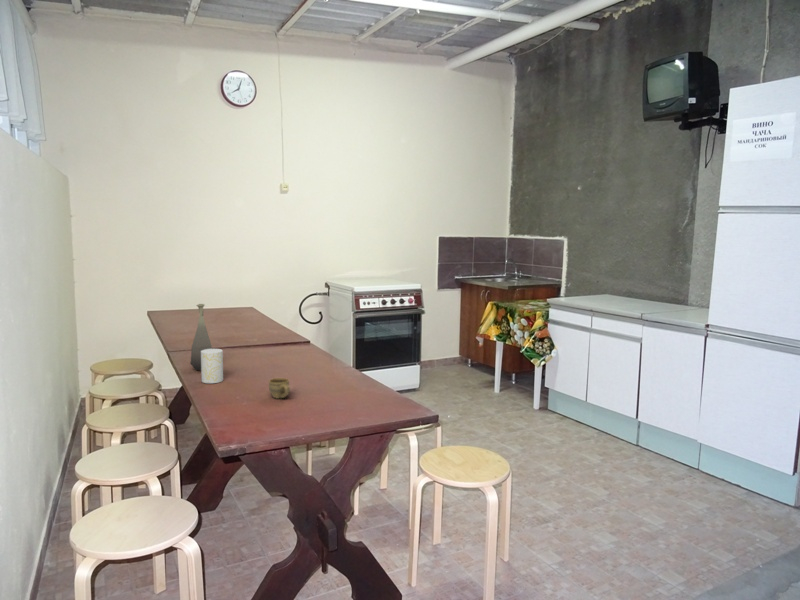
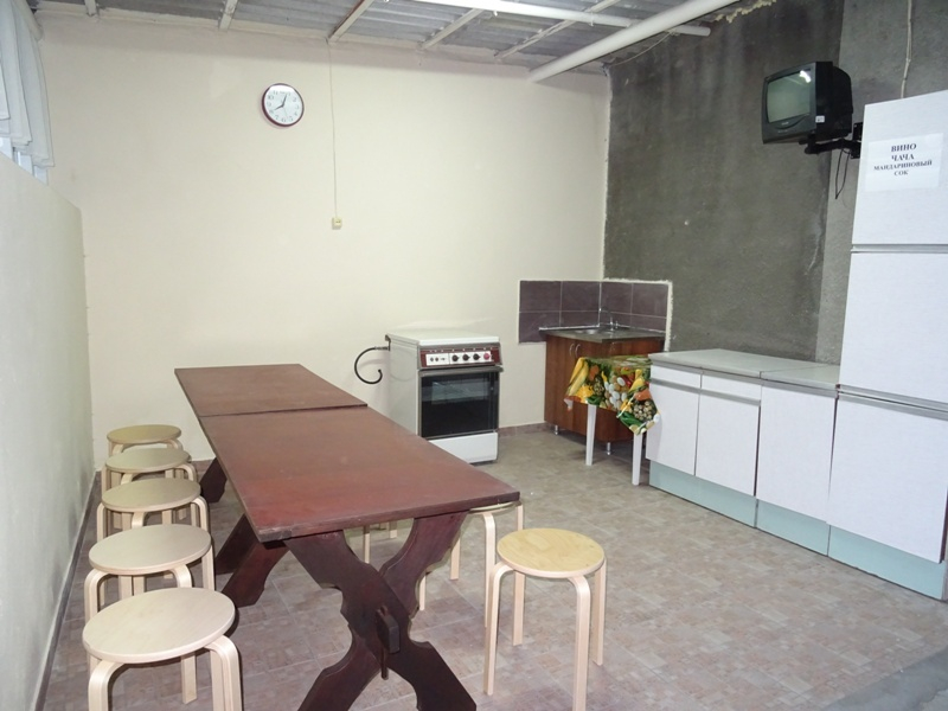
- cup [200,348,224,384]
- cup [267,377,291,400]
- bottle [190,303,213,371]
